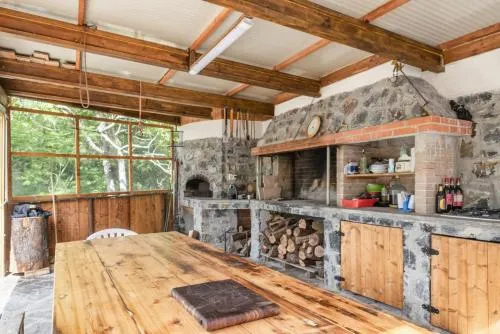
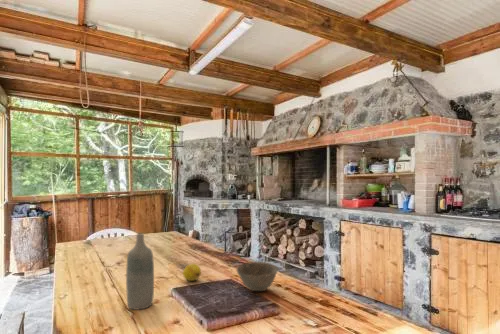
+ fruit [182,263,202,282]
+ bowl [236,261,279,292]
+ bottle [125,233,155,311]
